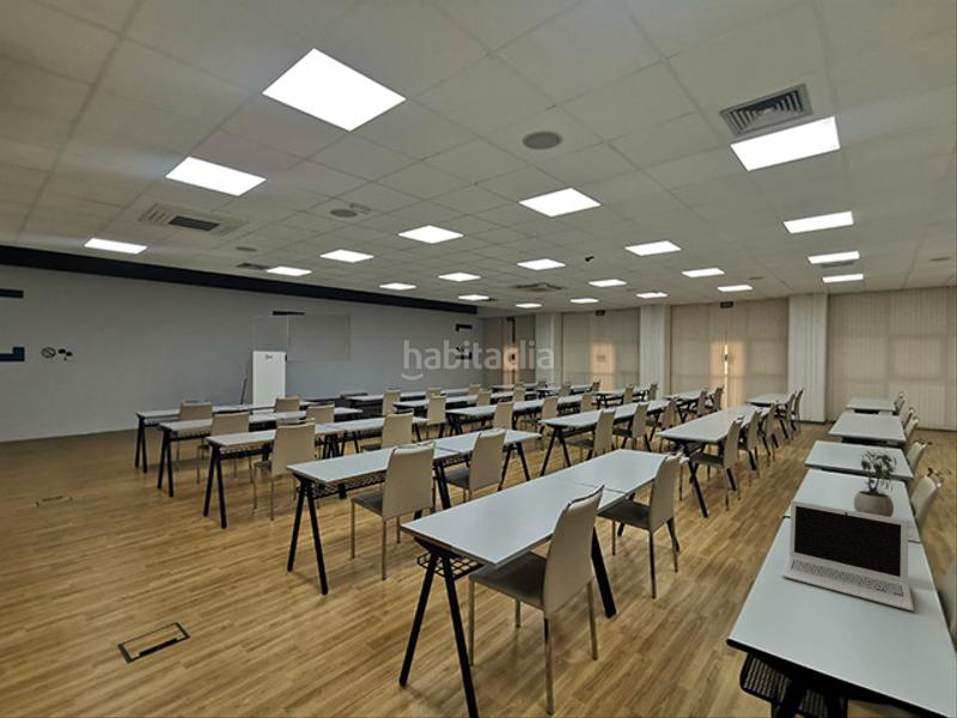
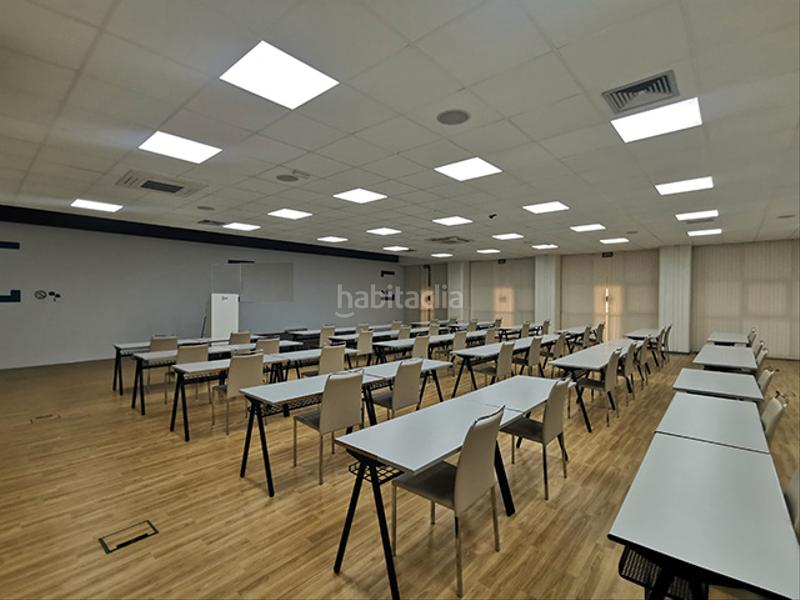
- potted plant [853,446,898,518]
- laptop [780,499,915,611]
